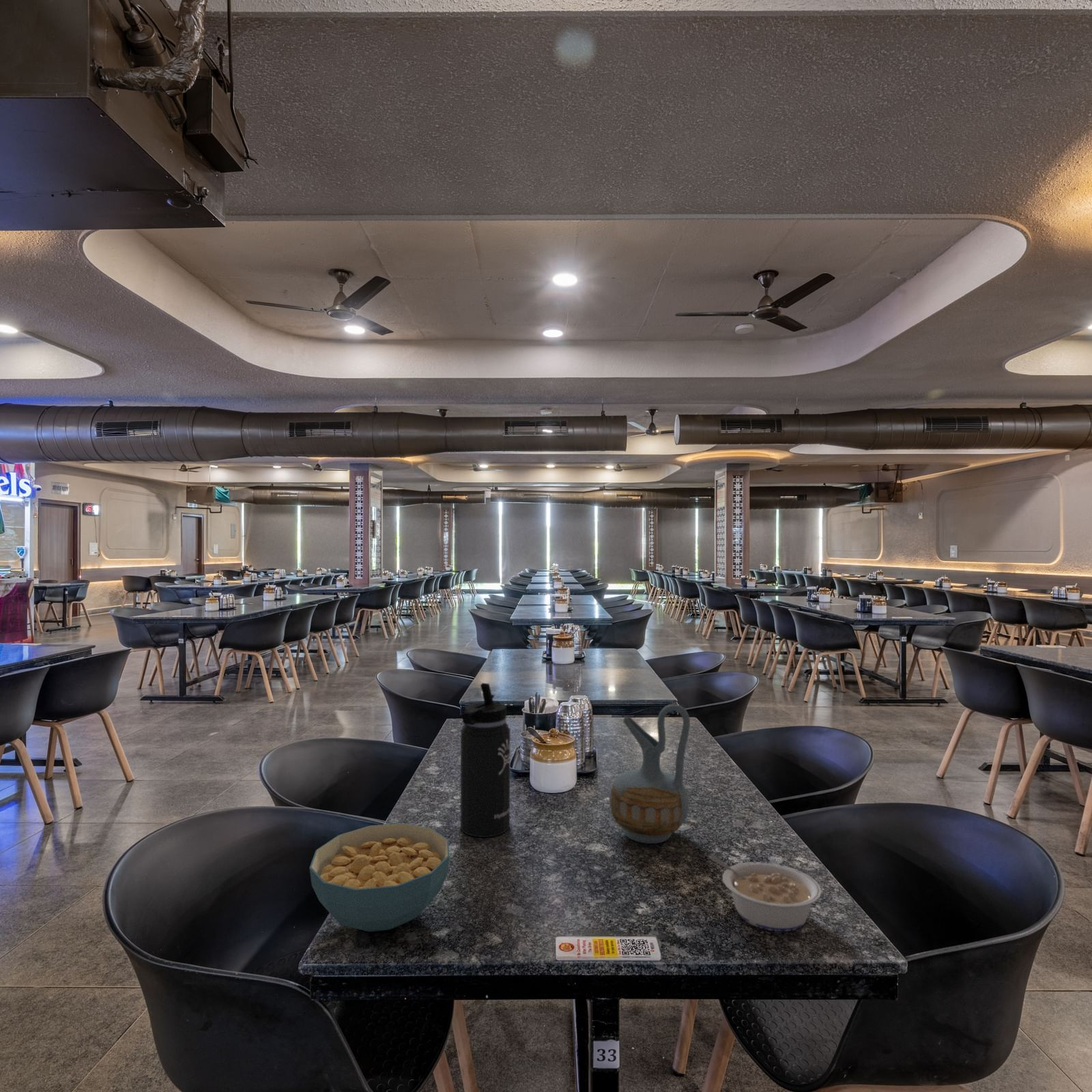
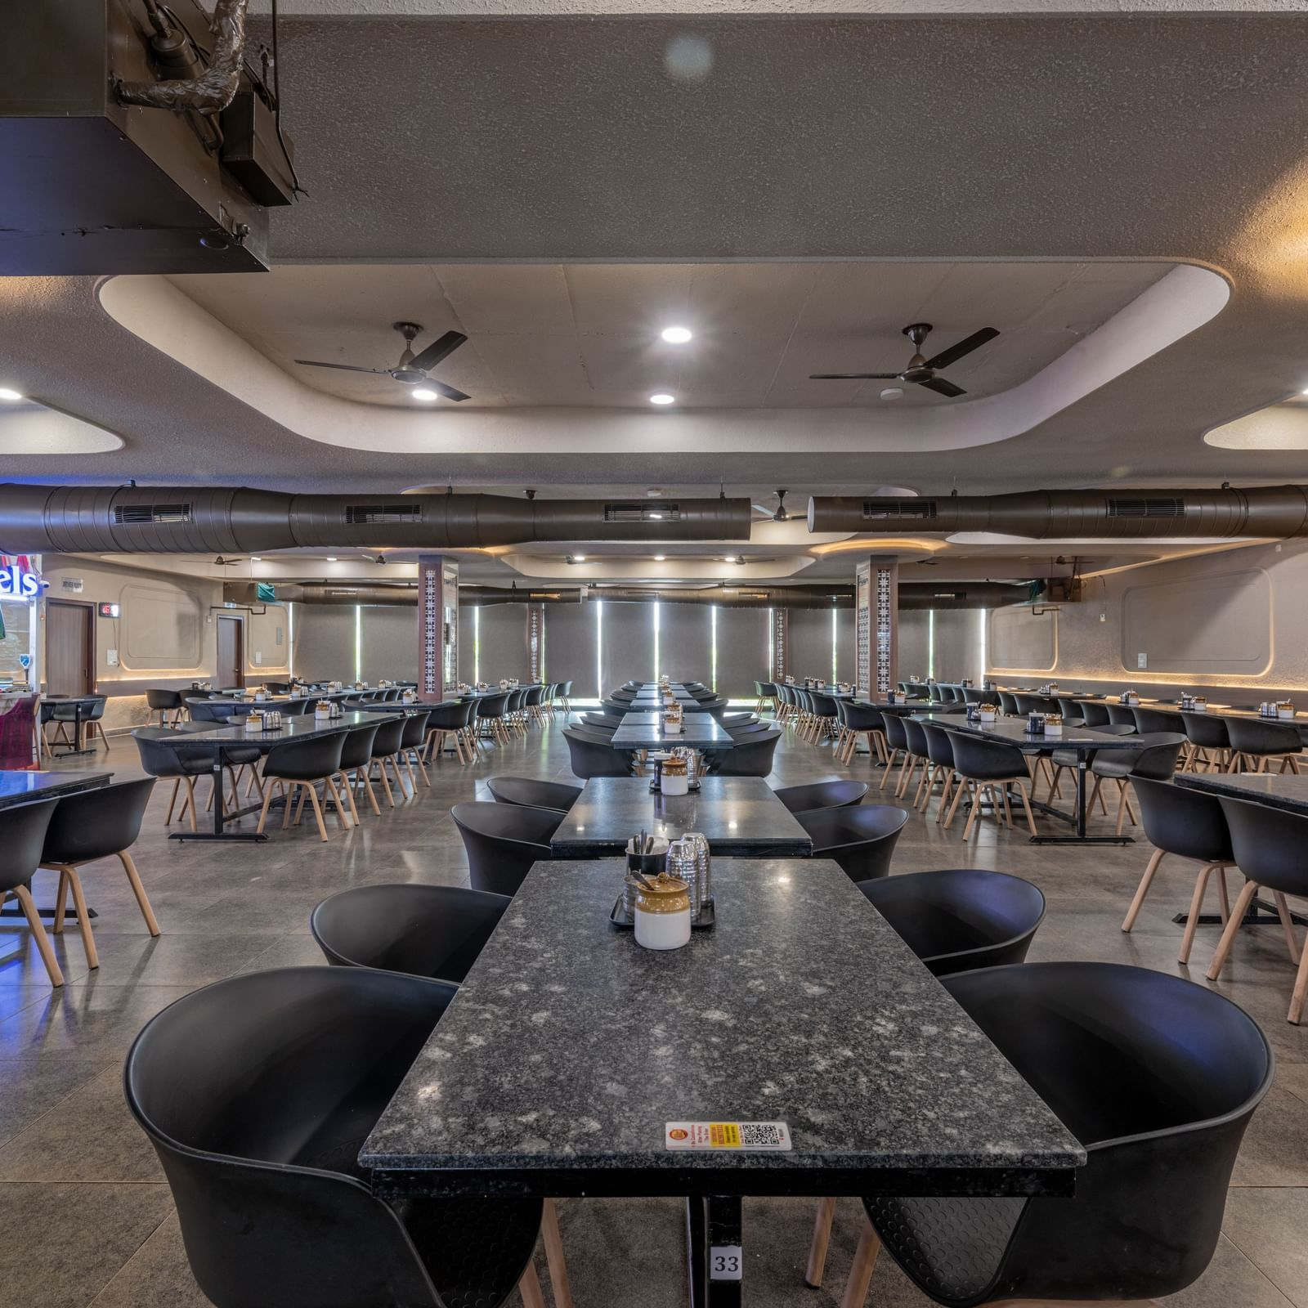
- legume [709,854,822,932]
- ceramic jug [609,704,691,844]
- cereal bowl [308,822,450,932]
- thermos bottle [459,682,511,838]
